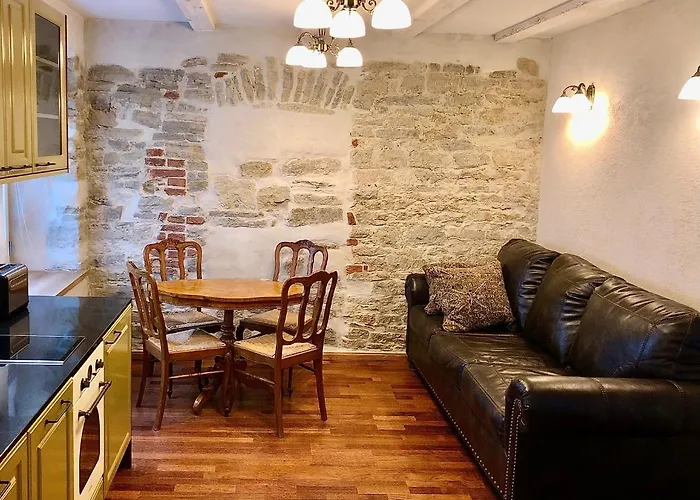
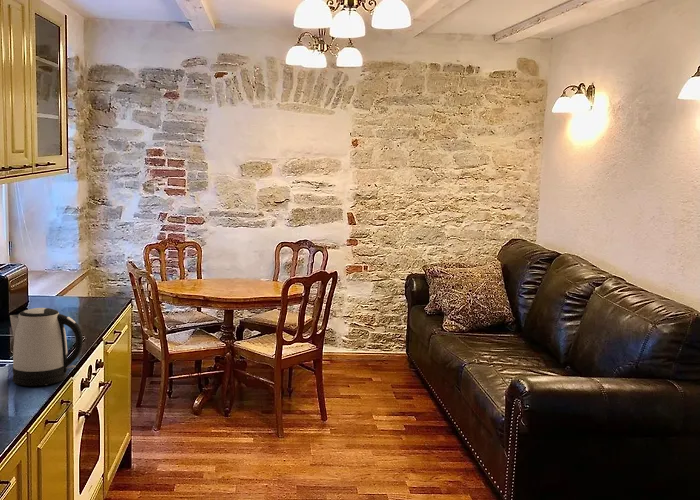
+ kettle [9,307,84,387]
